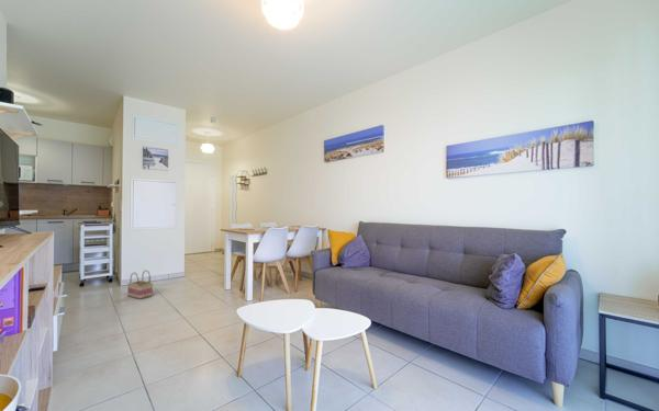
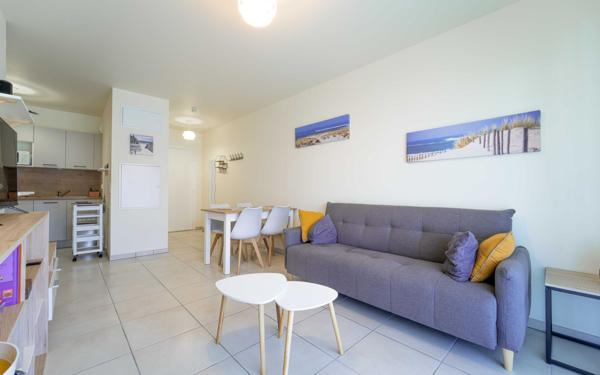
- basket [126,270,154,300]
